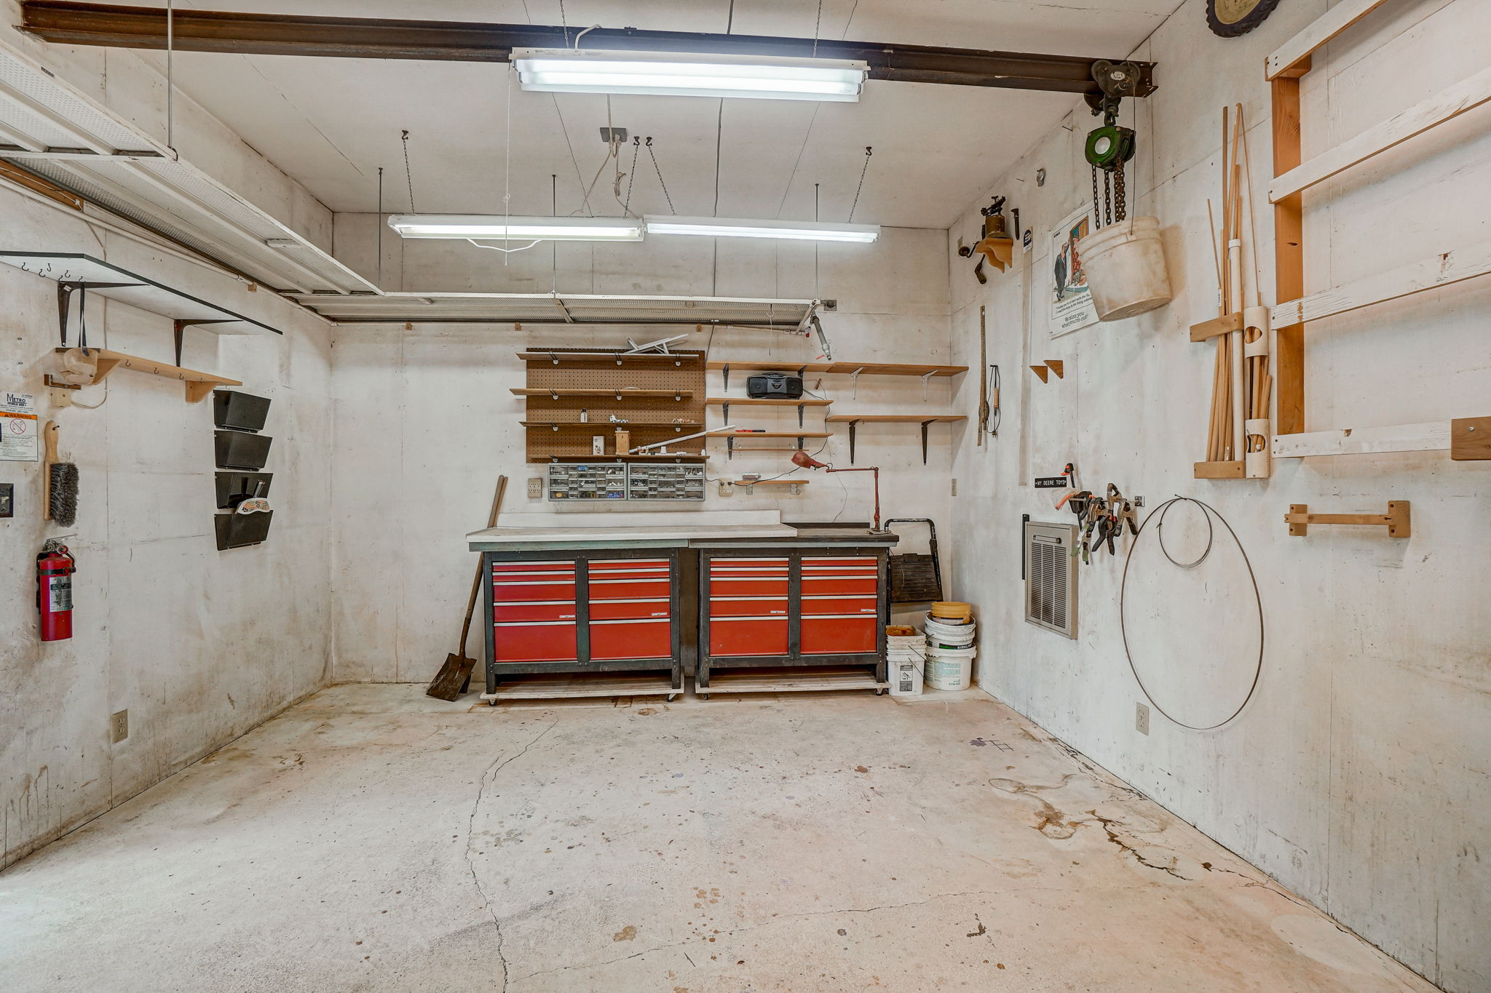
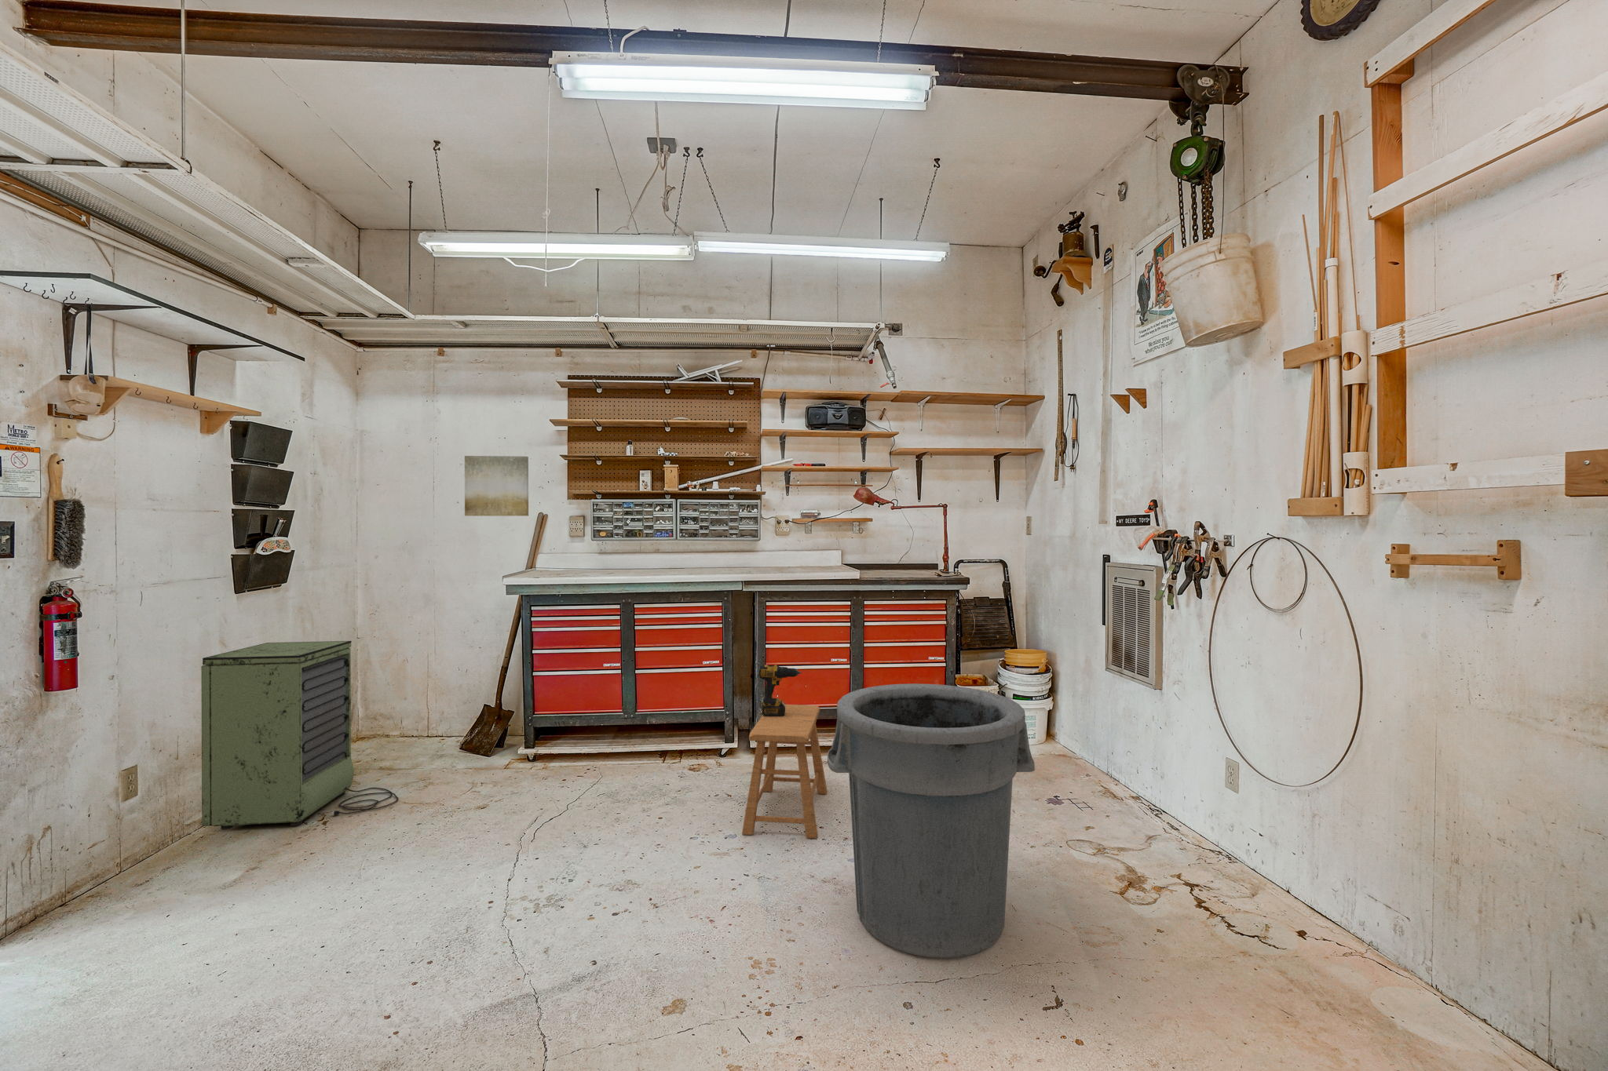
+ storage cabinet [201,641,399,830]
+ trash can [827,683,1035,959]
+ stool [741,704,829,839]
+ wall art [464,455,530,518]
+ power drill [758,663,802,716]
